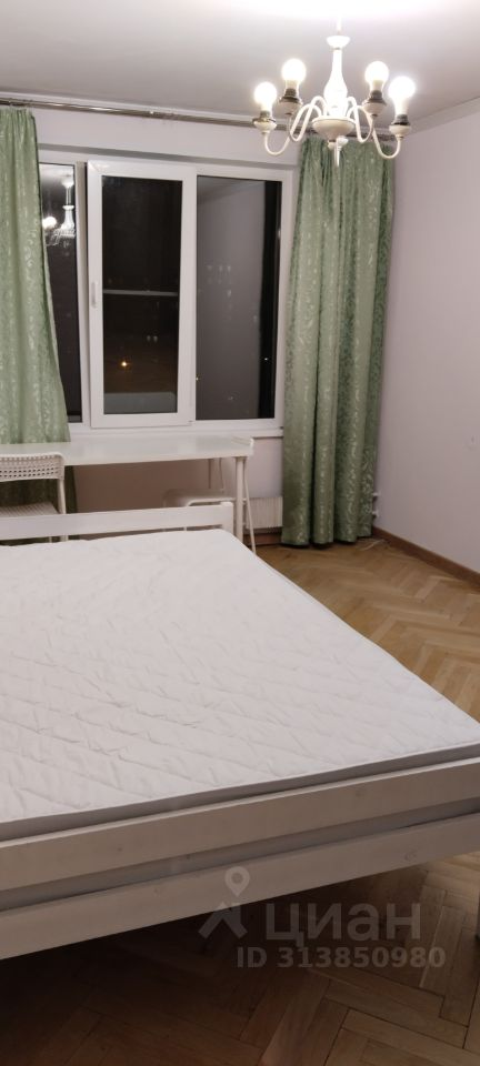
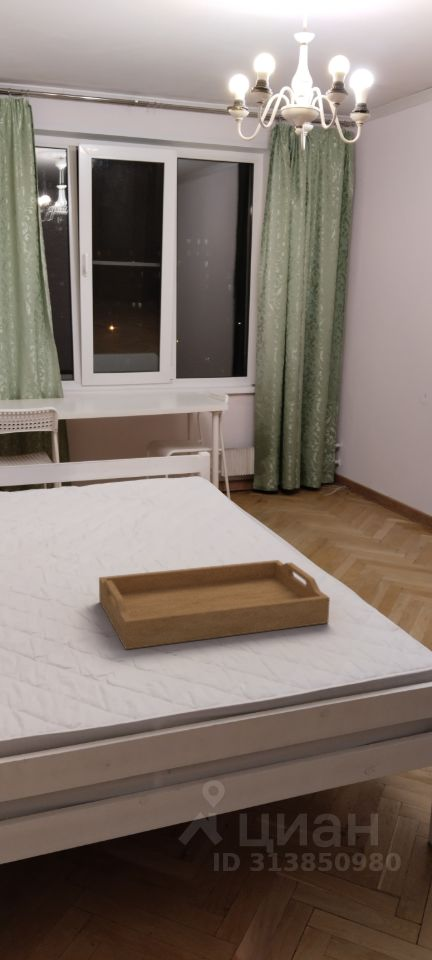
+ serving tray [98,559,331,650]
